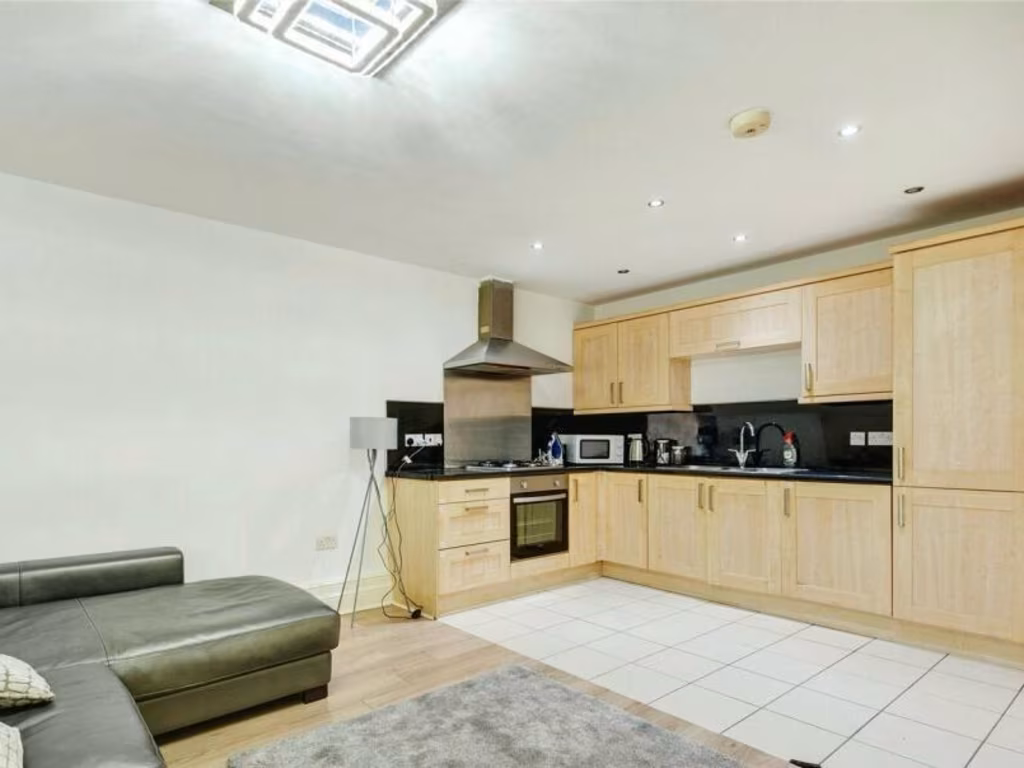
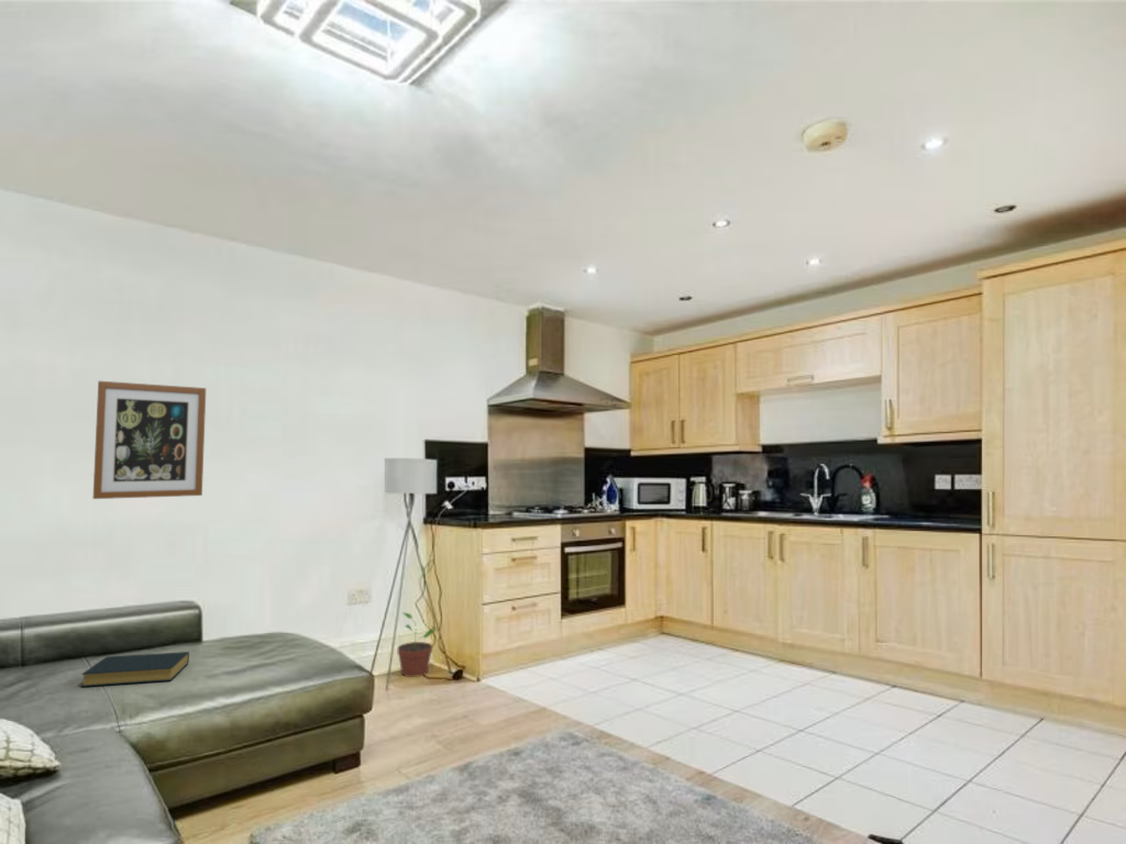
+ wall art [91,380,207,500]
+ hardback book [80,651,190,688]
+ potted plant [397,611,438,678]
